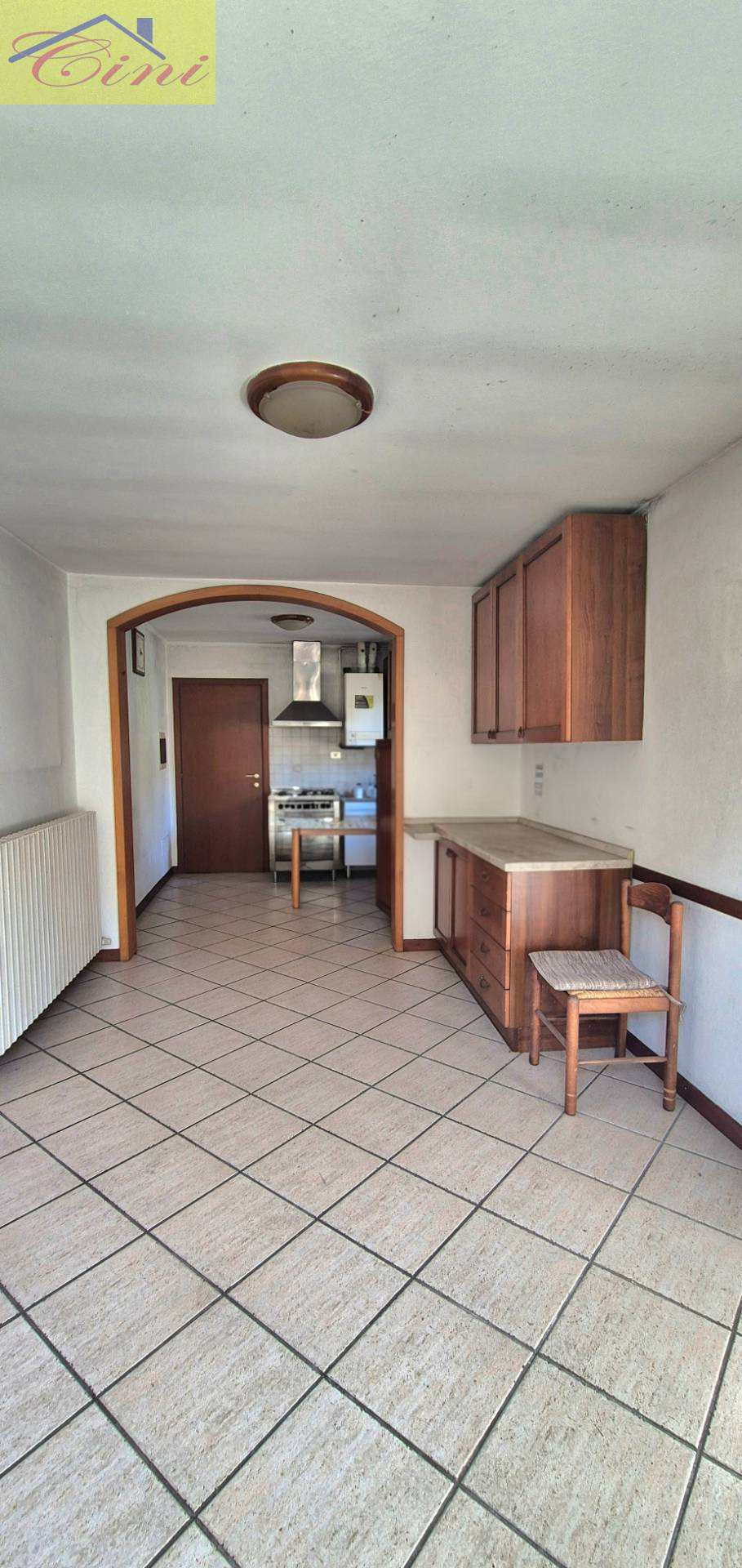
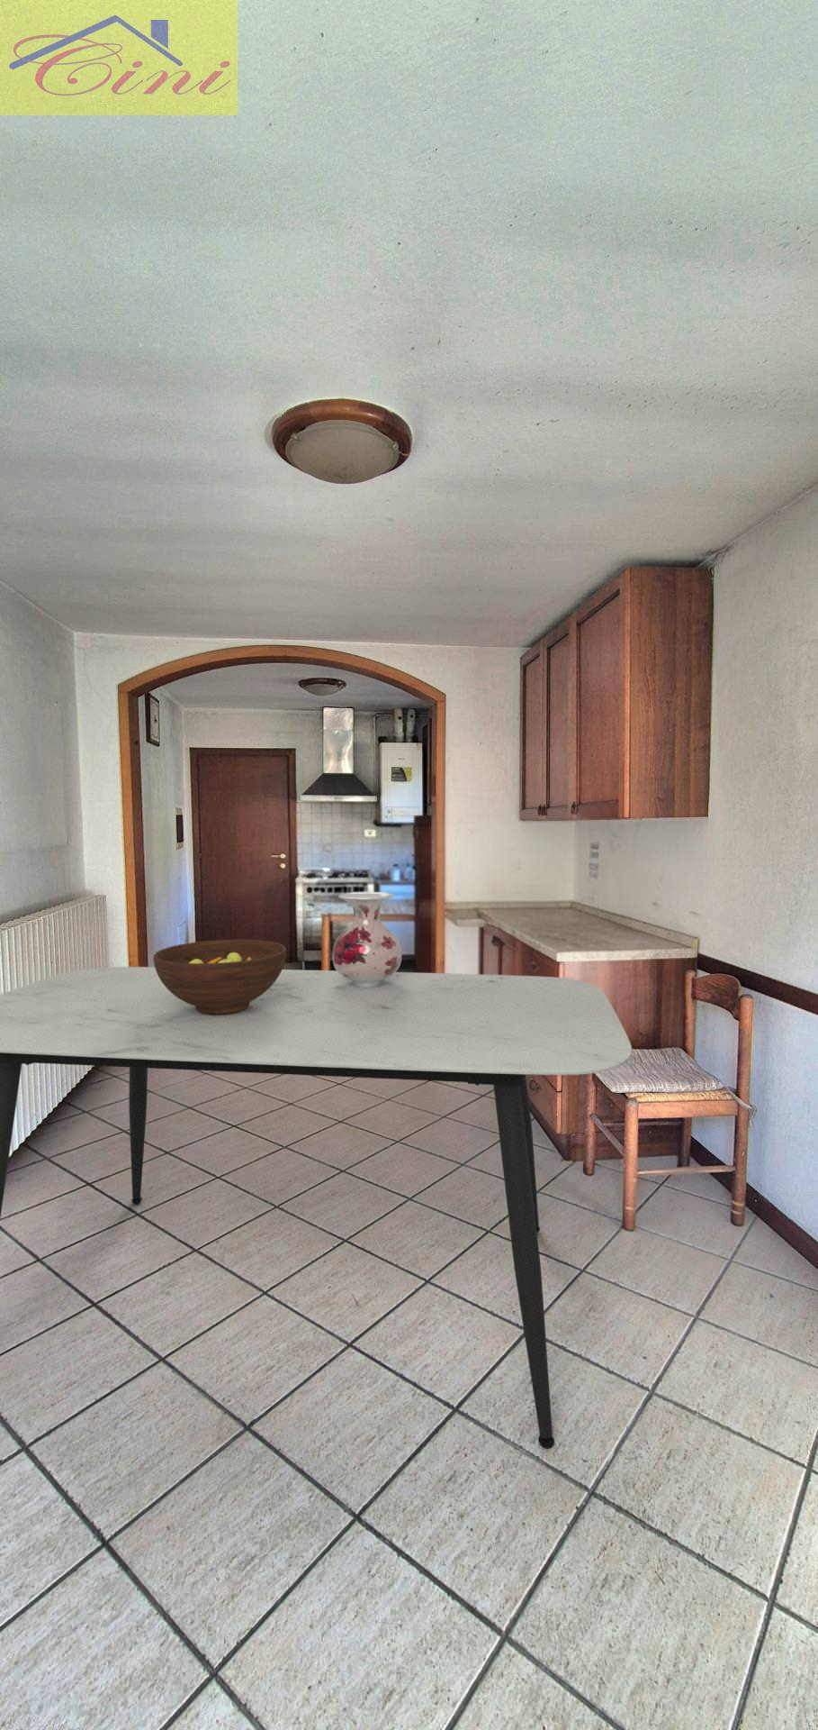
+ dining table [0,965,633,1450]
+ vase [331,891,403,986]
+ fruit bowl [153,939,287,1015]
